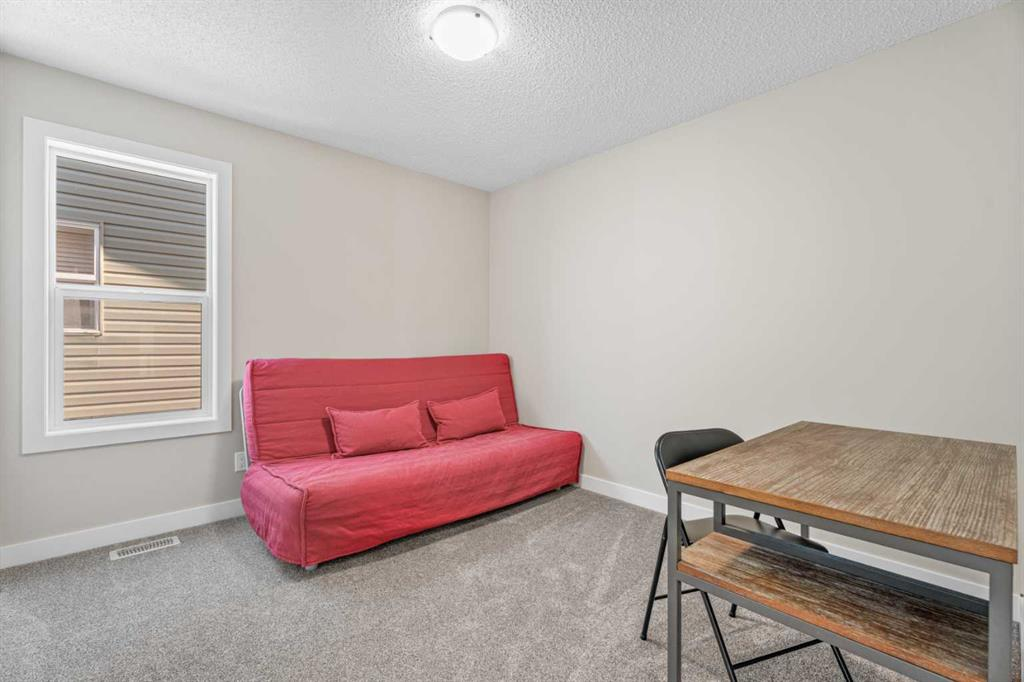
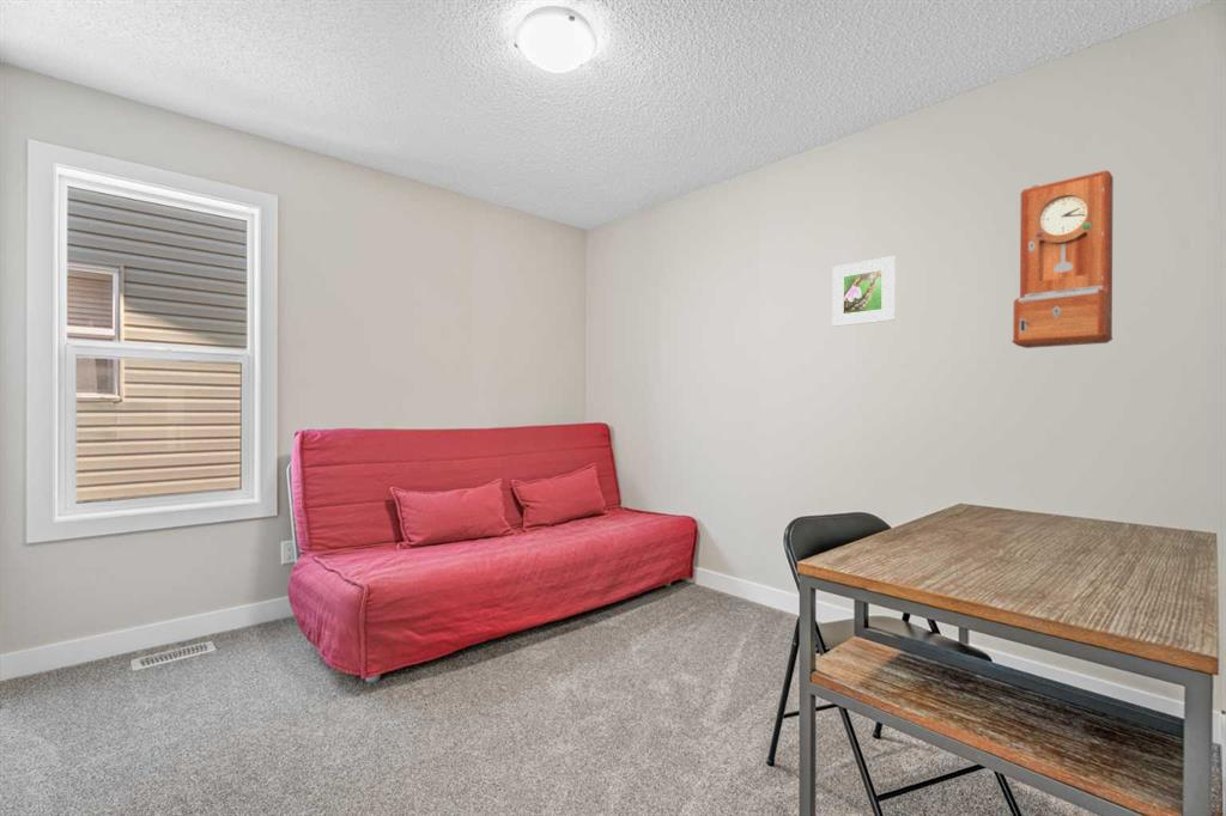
+ time clock [1010,169,1115,349]
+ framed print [831,255,897,328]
